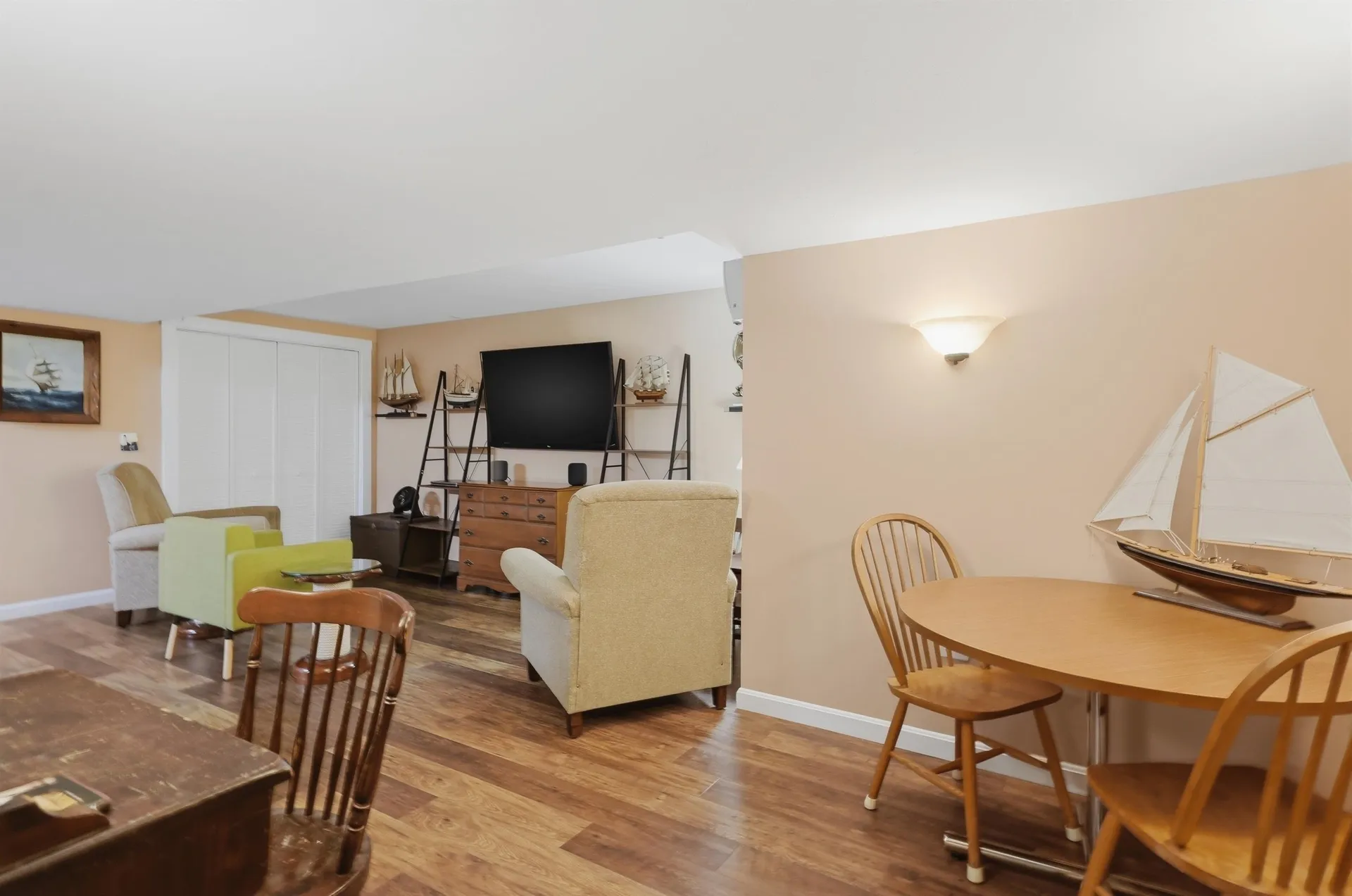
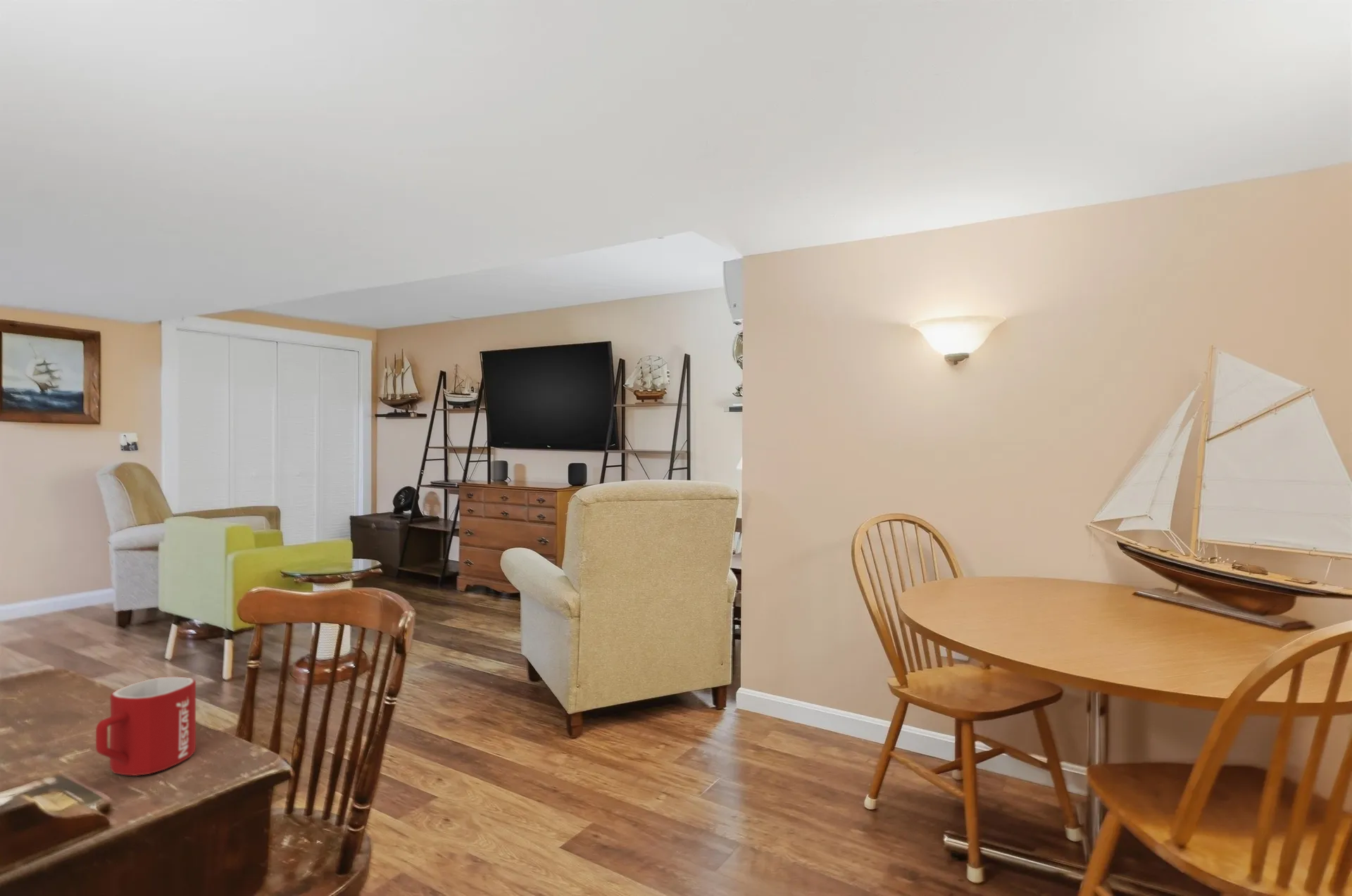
+ mug [95,676,196,776]
